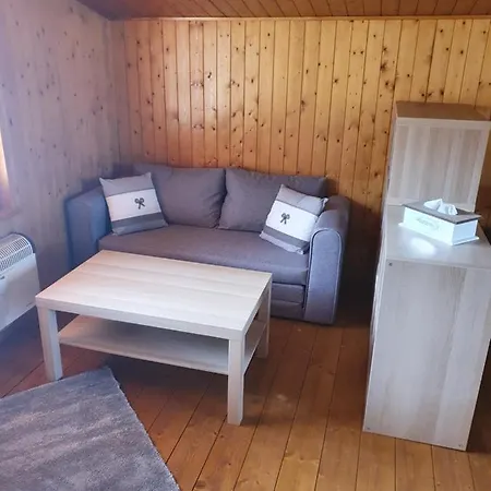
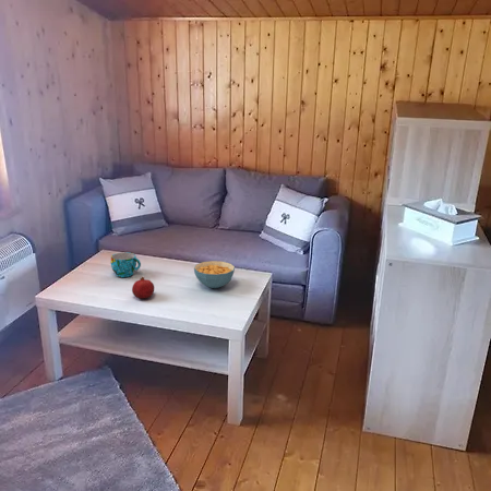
+ cereal bowl [193,260,236,289]
+ fruit [131,276,155,299]
+ cup [110,251,142,278]
